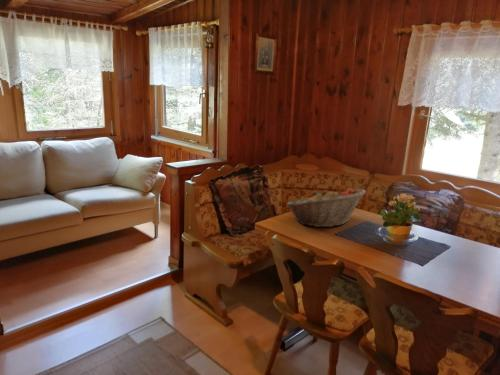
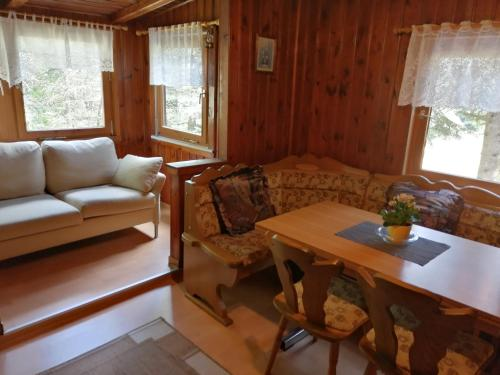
- fruit basket [285,188,367,228]
